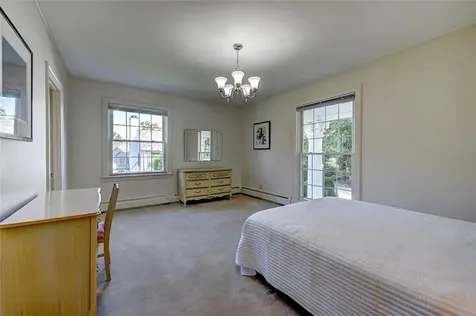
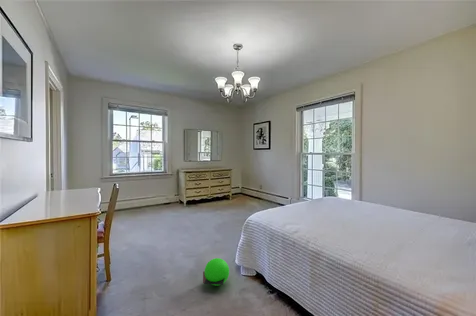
+ ball [202,257,230,287]
